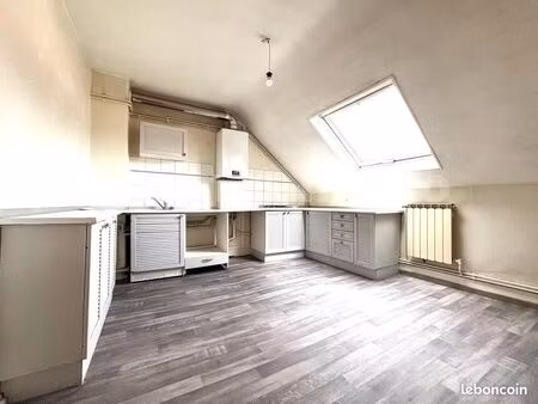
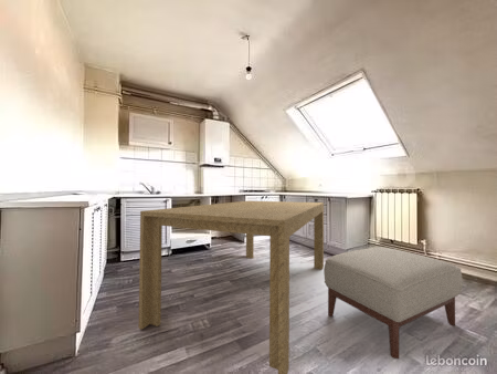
+ dining table [138,200,325,374]
+ ottoman [322,246,464,360]
